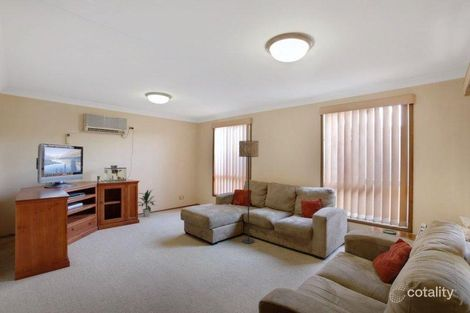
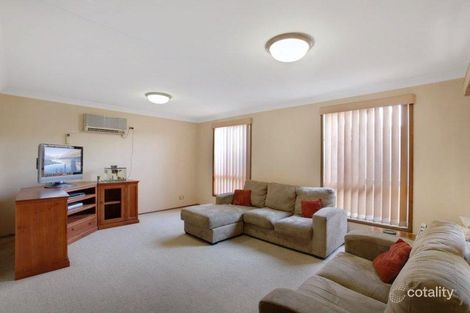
- indoor plant [137,188,157,218]
- floor lamp [238,140,259,244]
